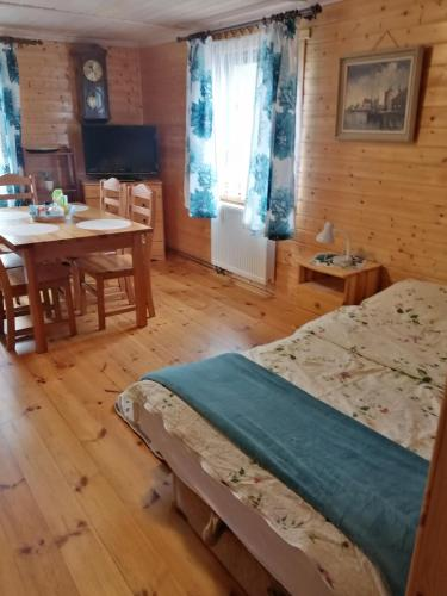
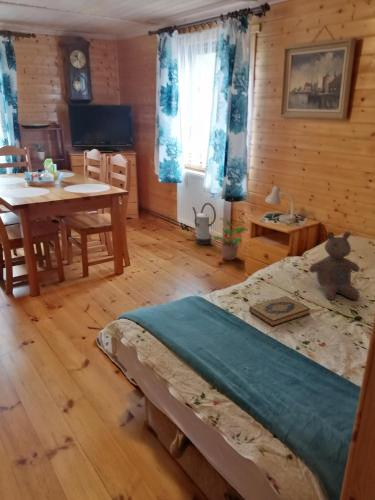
+ watering can [191,202,217,246]
+ potted plant [212,216,248,261]
+ hardback book [248,295,311,328]
+ bear [308,230,361,301]
